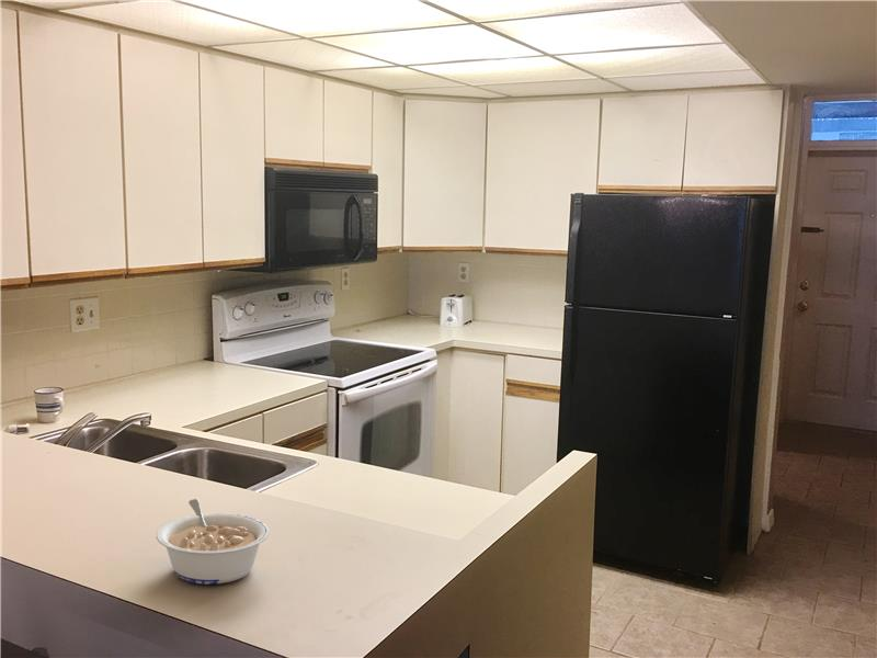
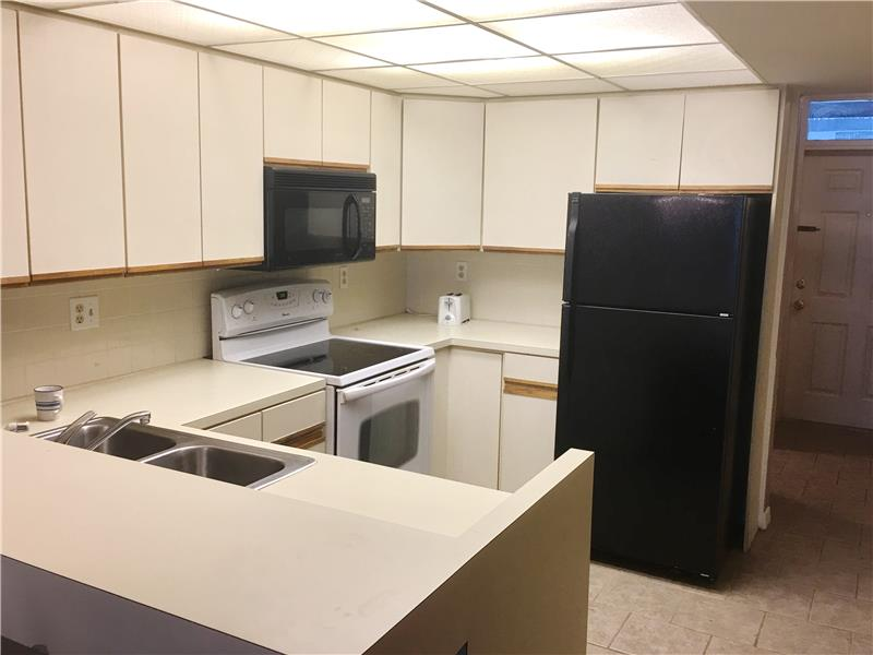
- legume [155,498,270,586]
